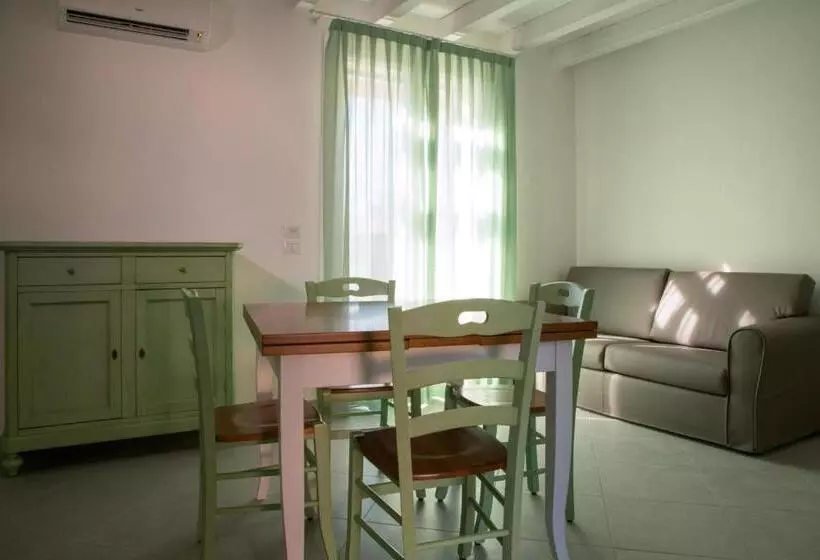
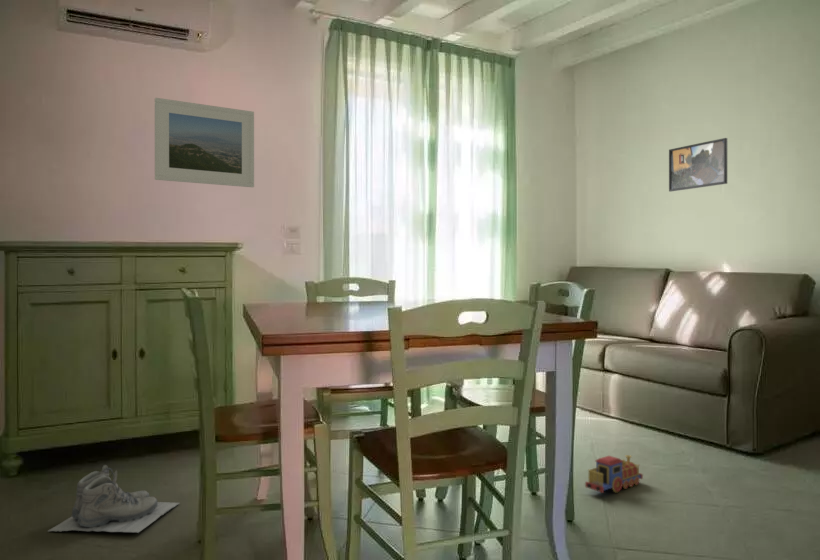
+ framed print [668,137,728,193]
+ boots [47,464,180,534]
+ toy train [584,454,644,494]
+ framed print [154,97,255,188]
